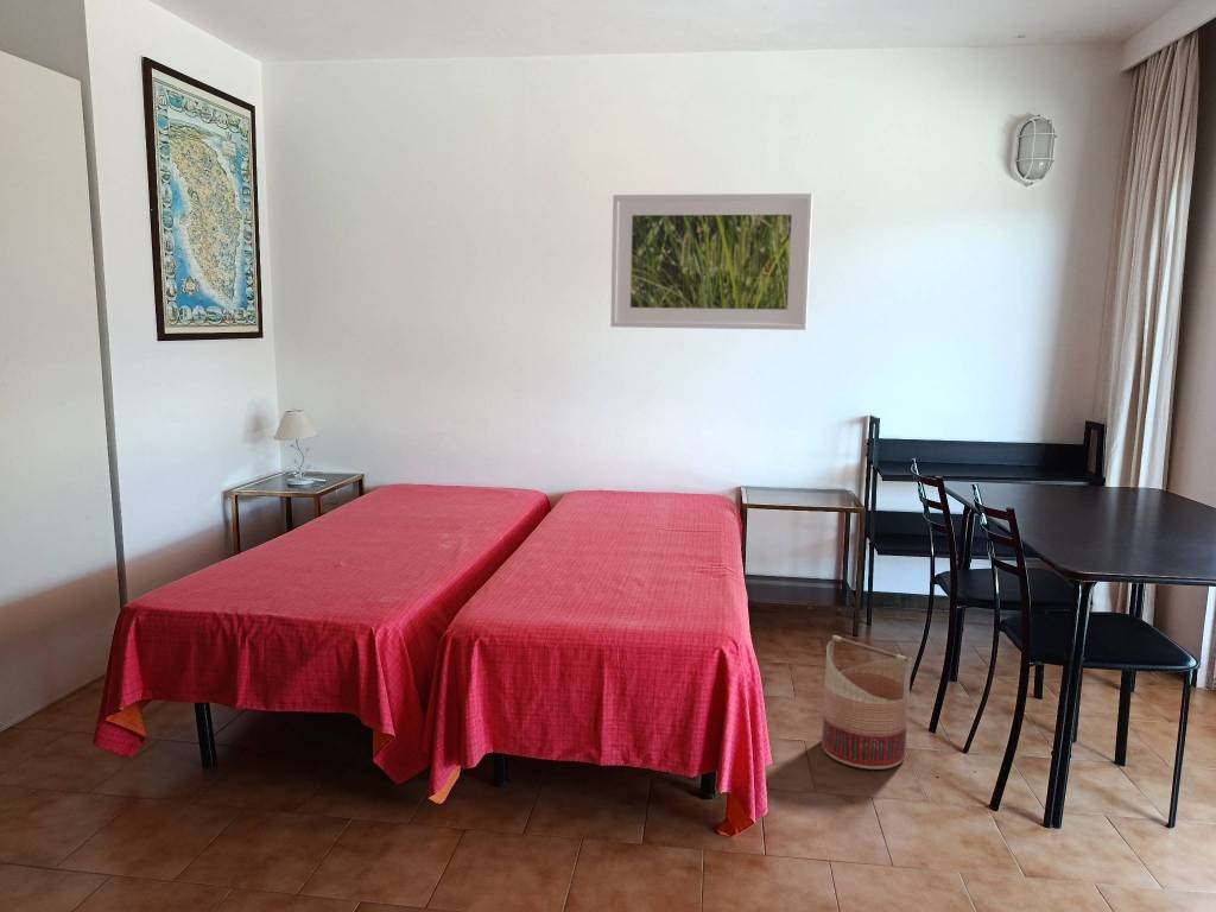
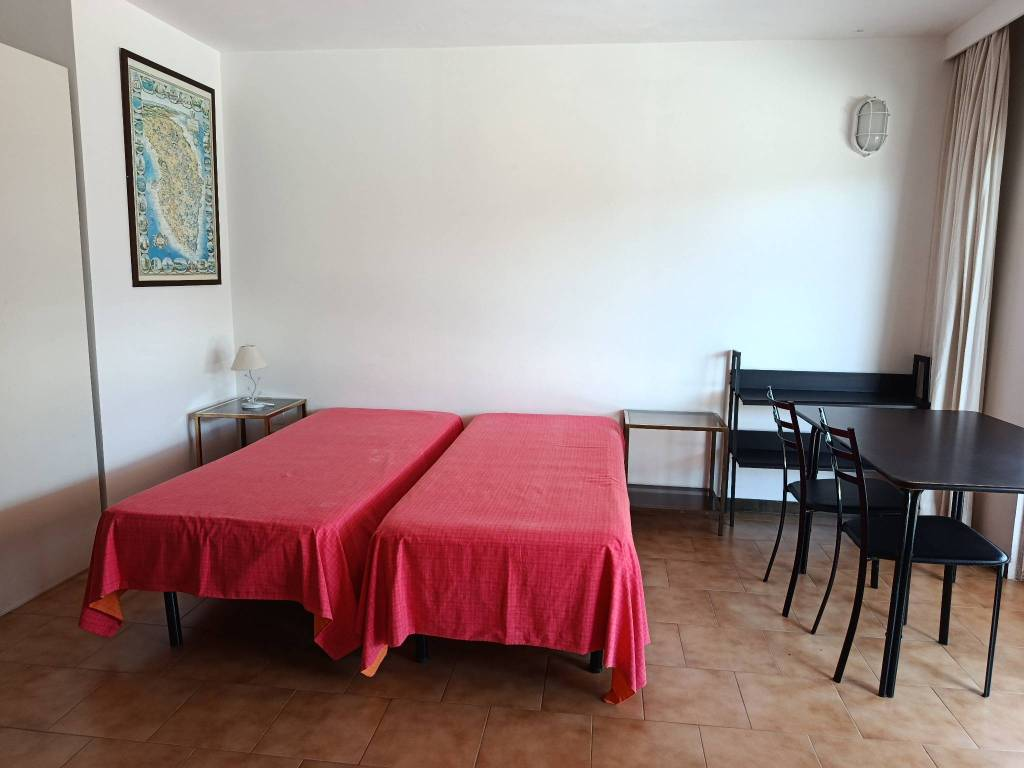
- basket [821,634,912,771]
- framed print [609,192,815,331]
